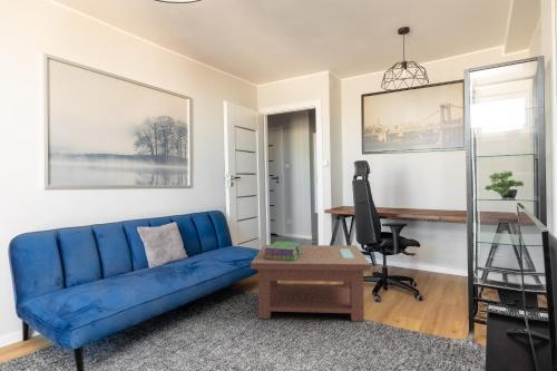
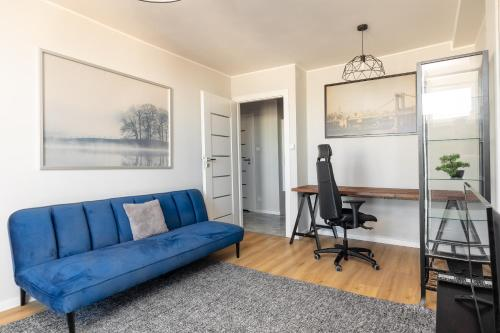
- stack of books [264,241,303,261]
- coffee table [250,244,372,323]
